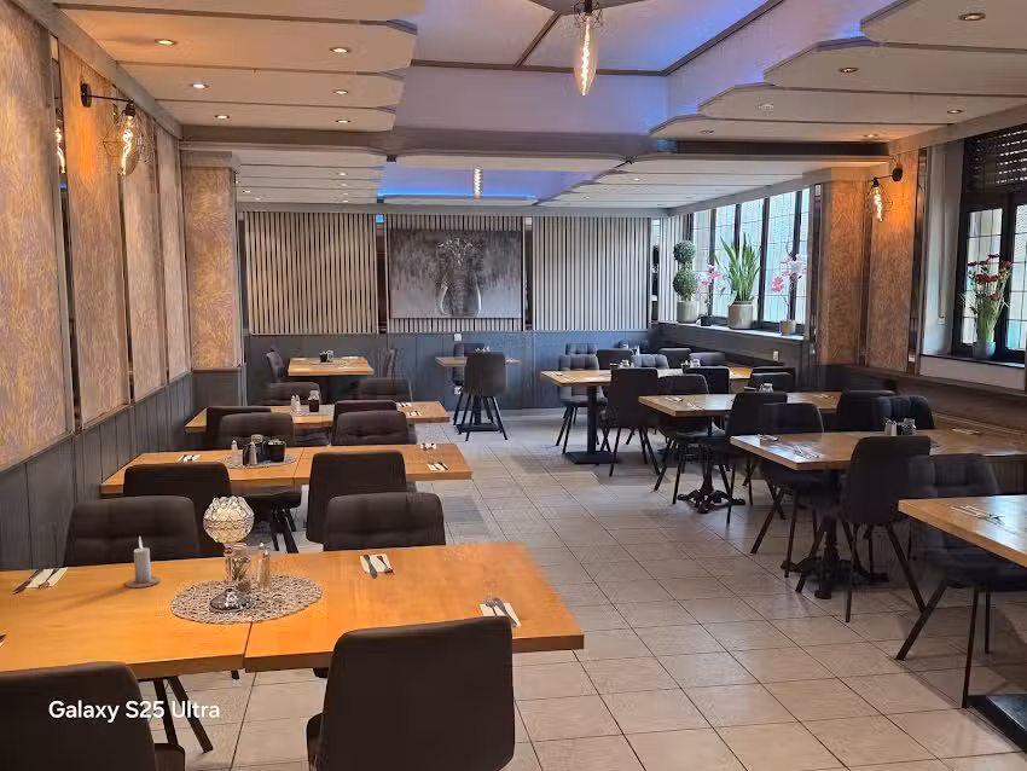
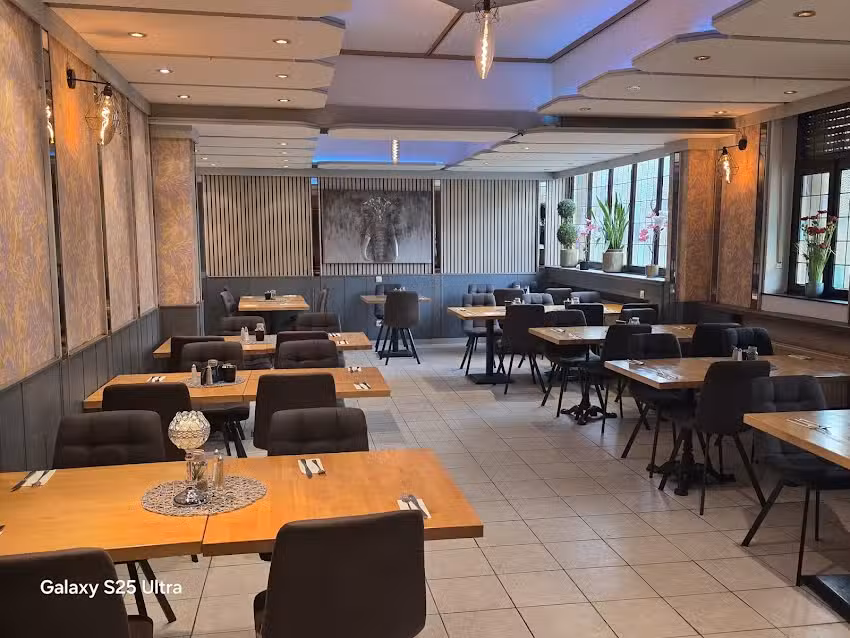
- candle [124,535,162,589]
